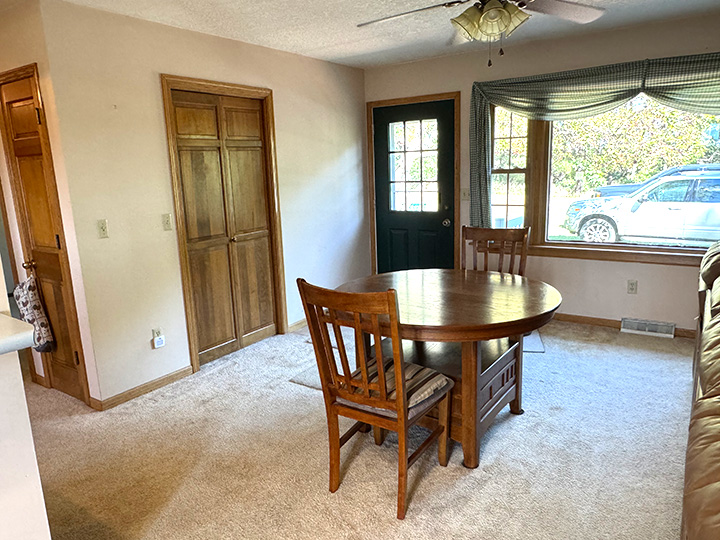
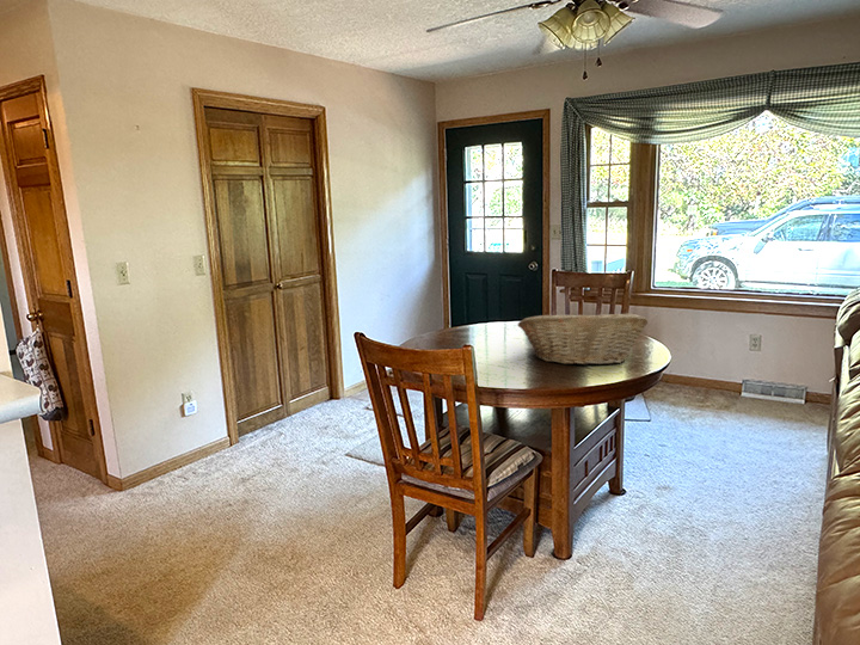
+ fruit basket [516,311,649,367]
